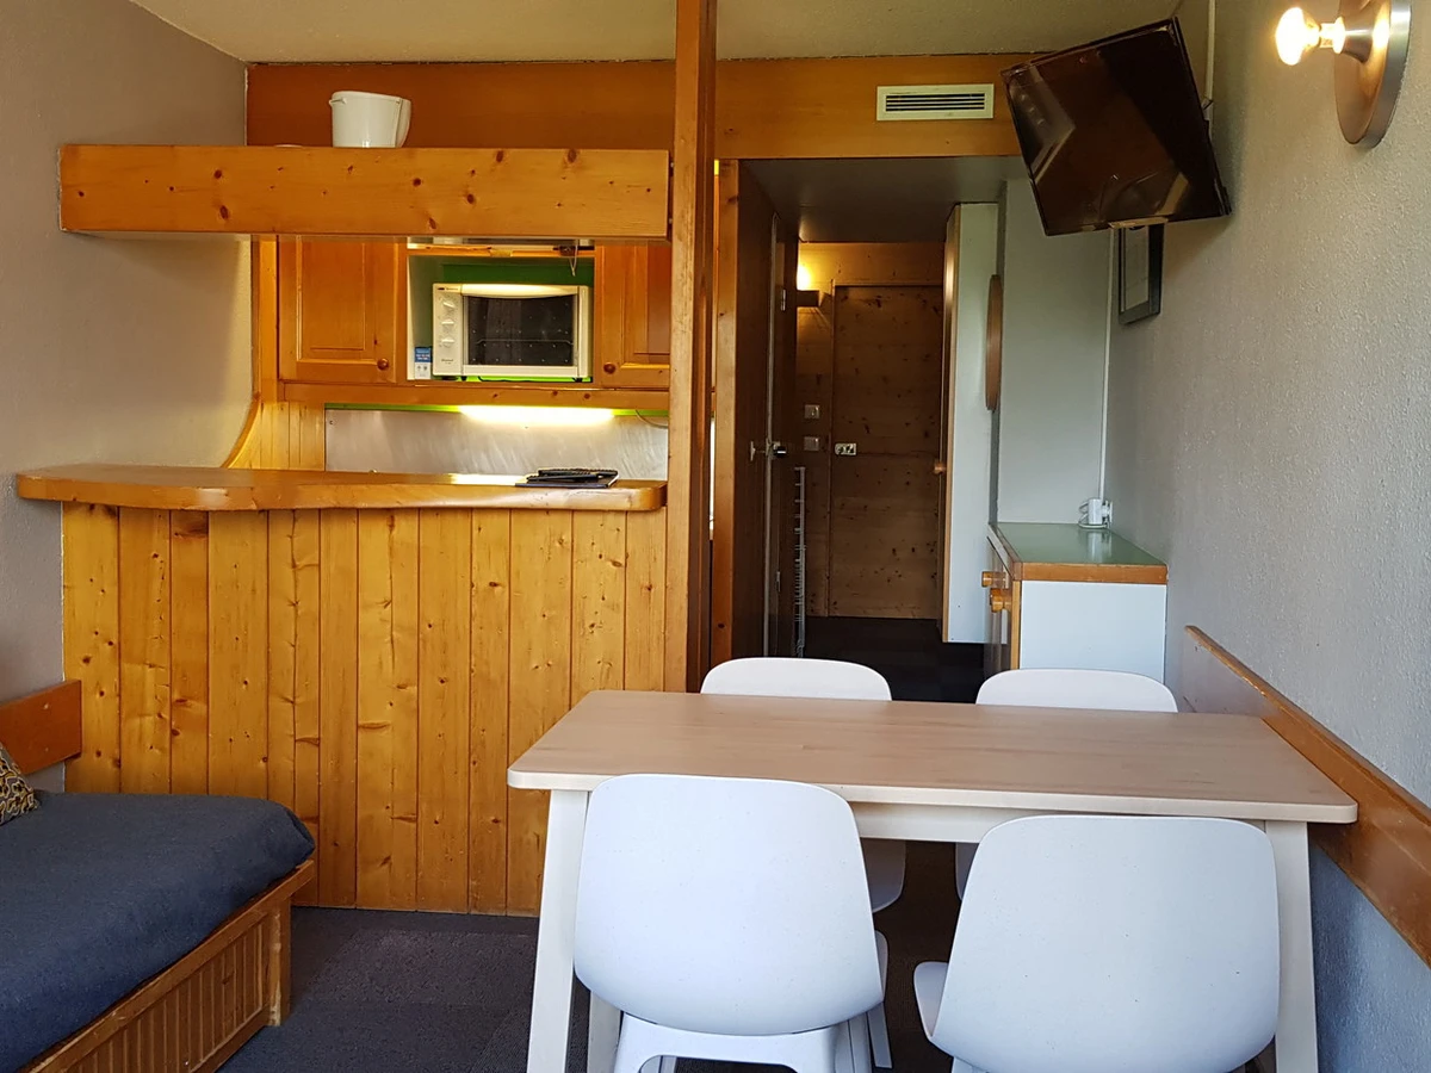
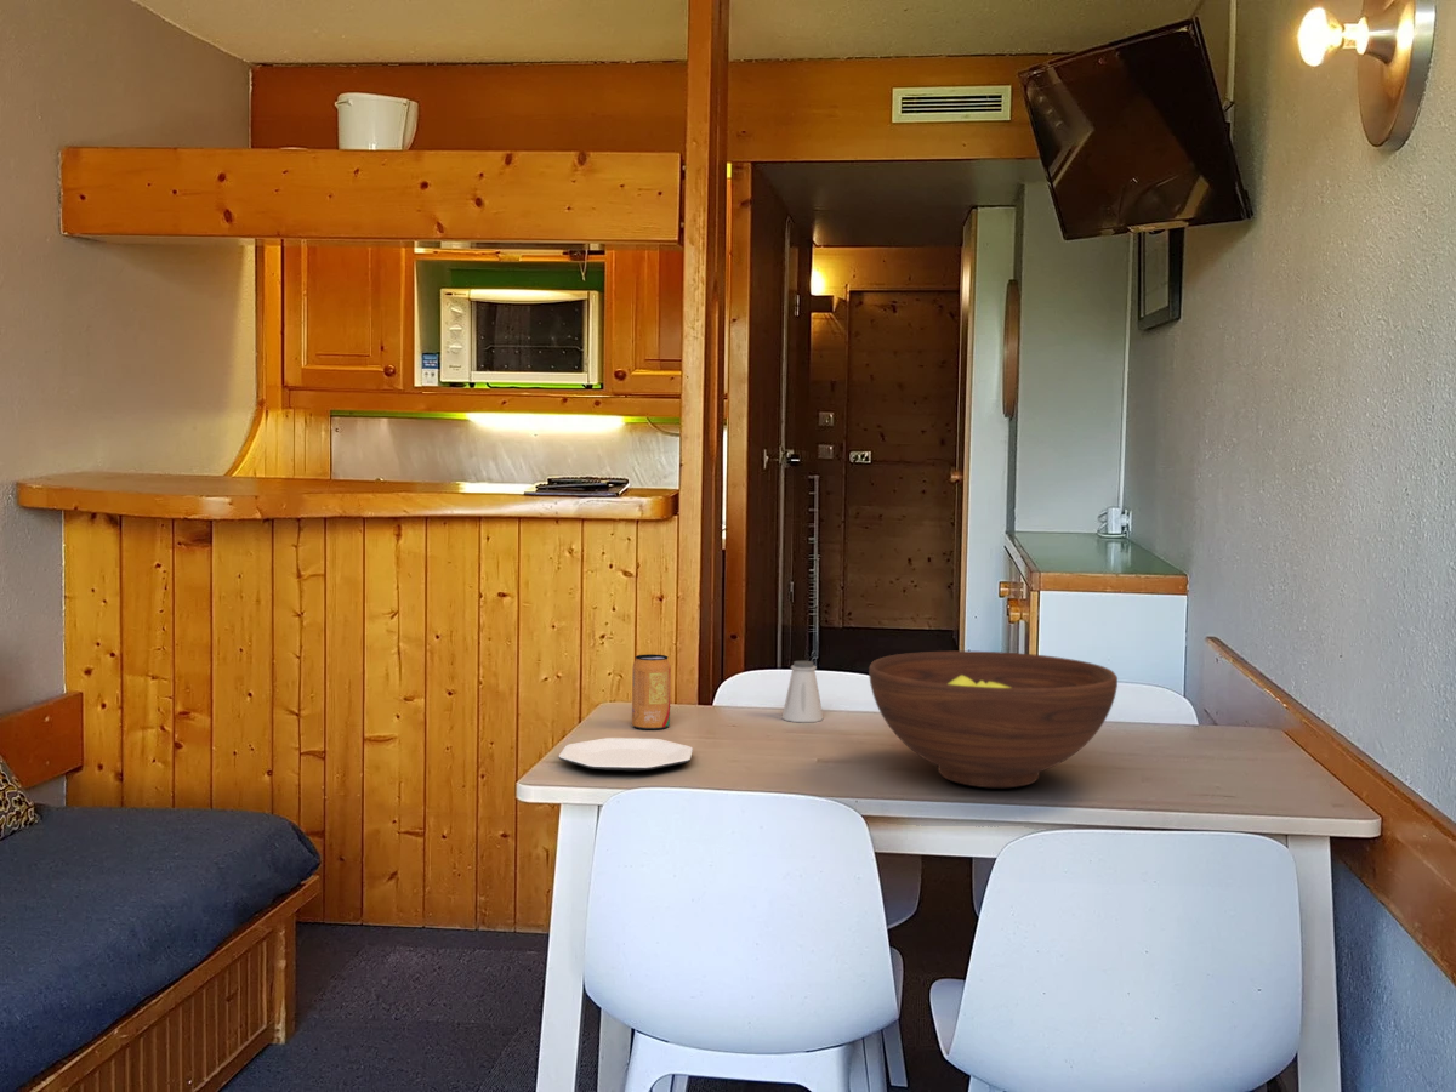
+ plate [557,736,694,772]
+ fruit bowl [868,650,1119,789]
+ saltshaker [781,660,824,723]
+ beverage can [631,653,672,730]
